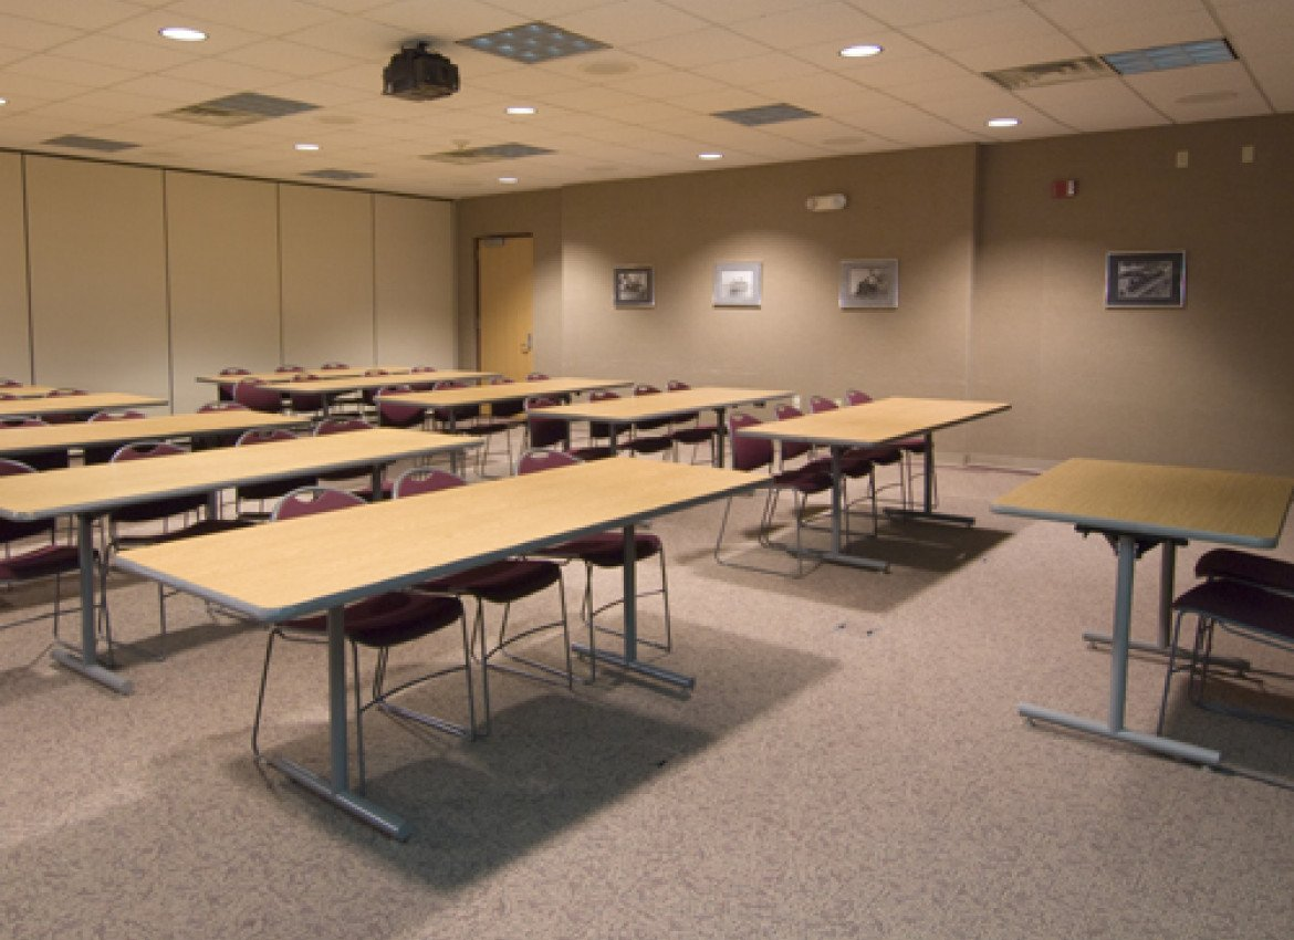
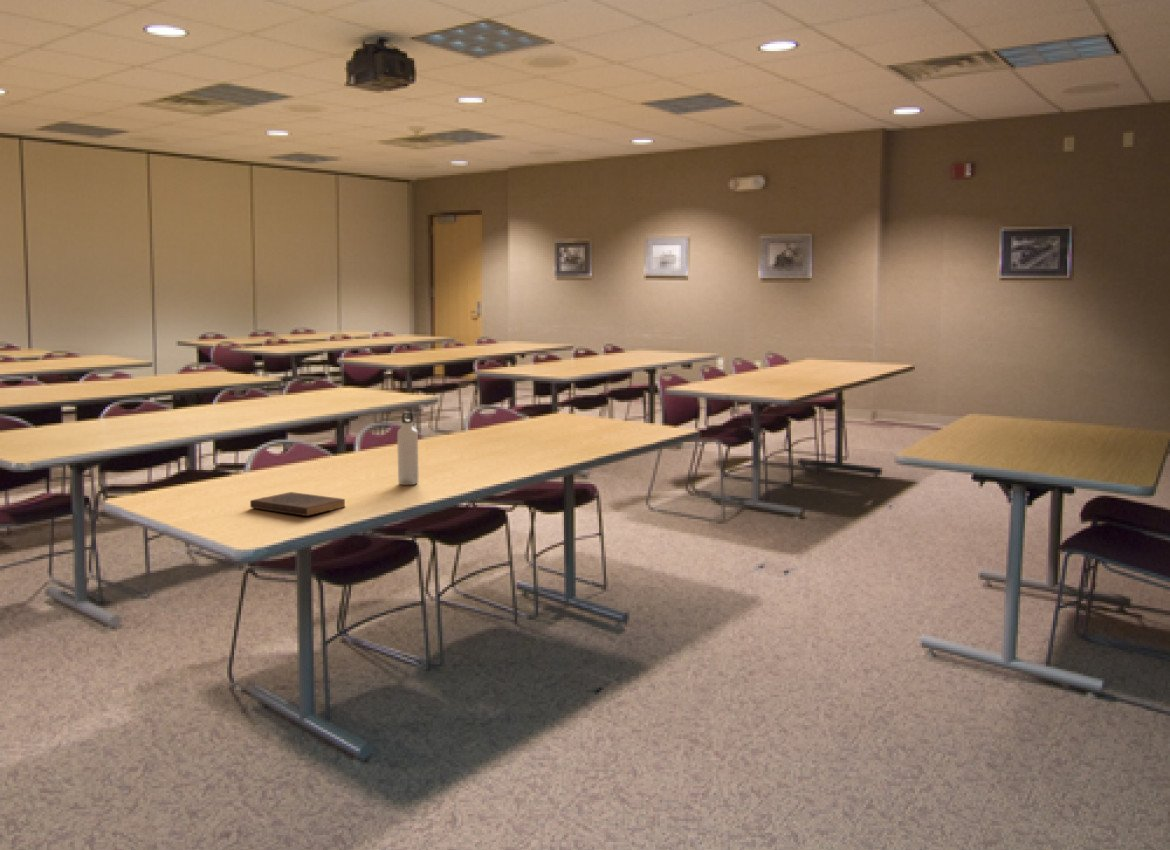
+ water bottle [396,411,419,486]
+ book [249,491,346,517]
